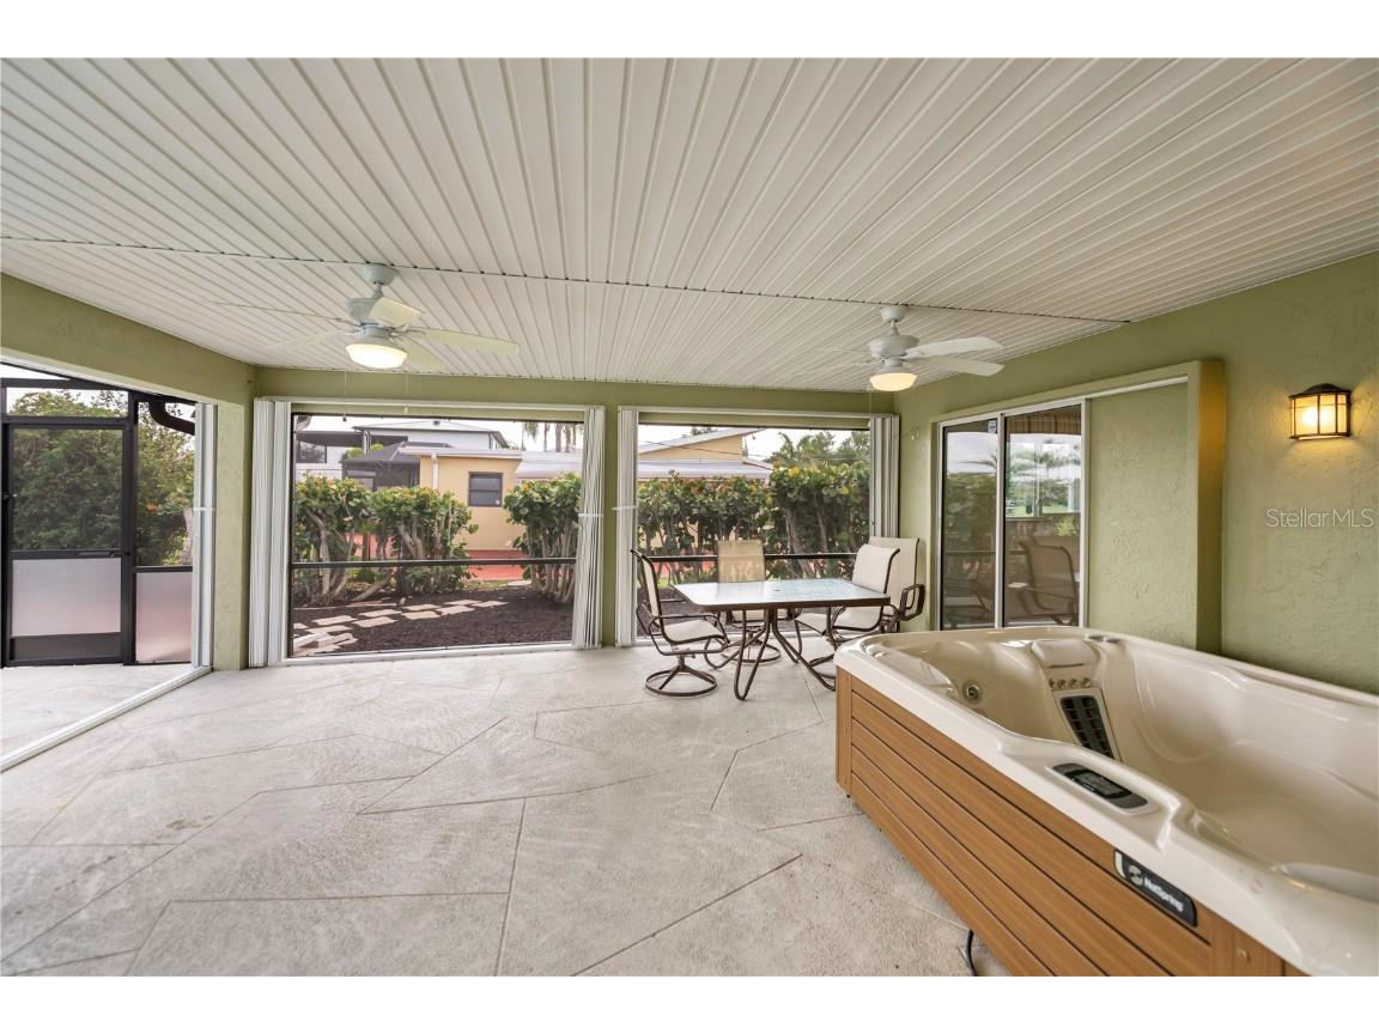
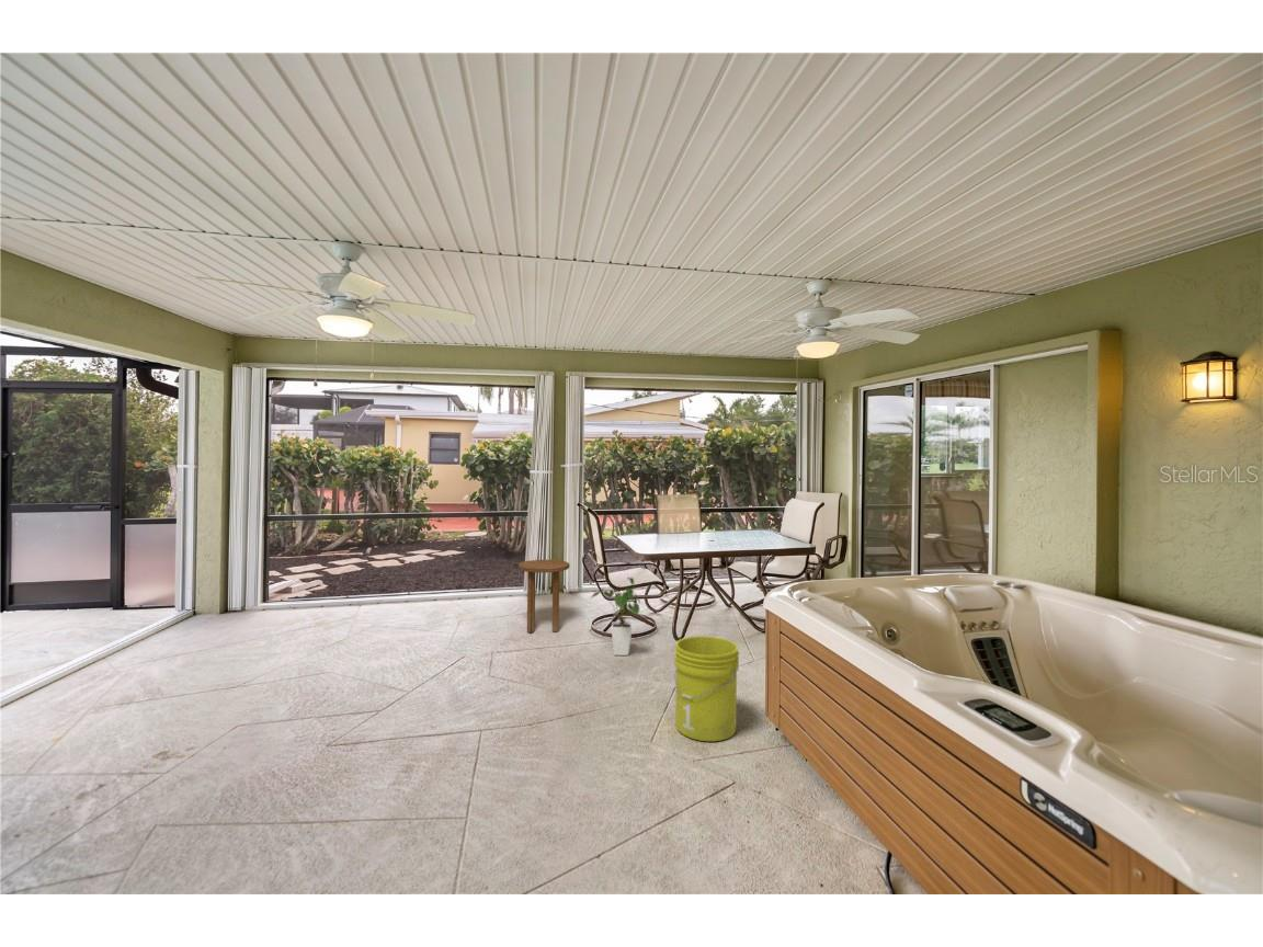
+ house plant [590,575,641,657]
+ bucket [673,635,740,742]
+ side table [517,559,571,634]
